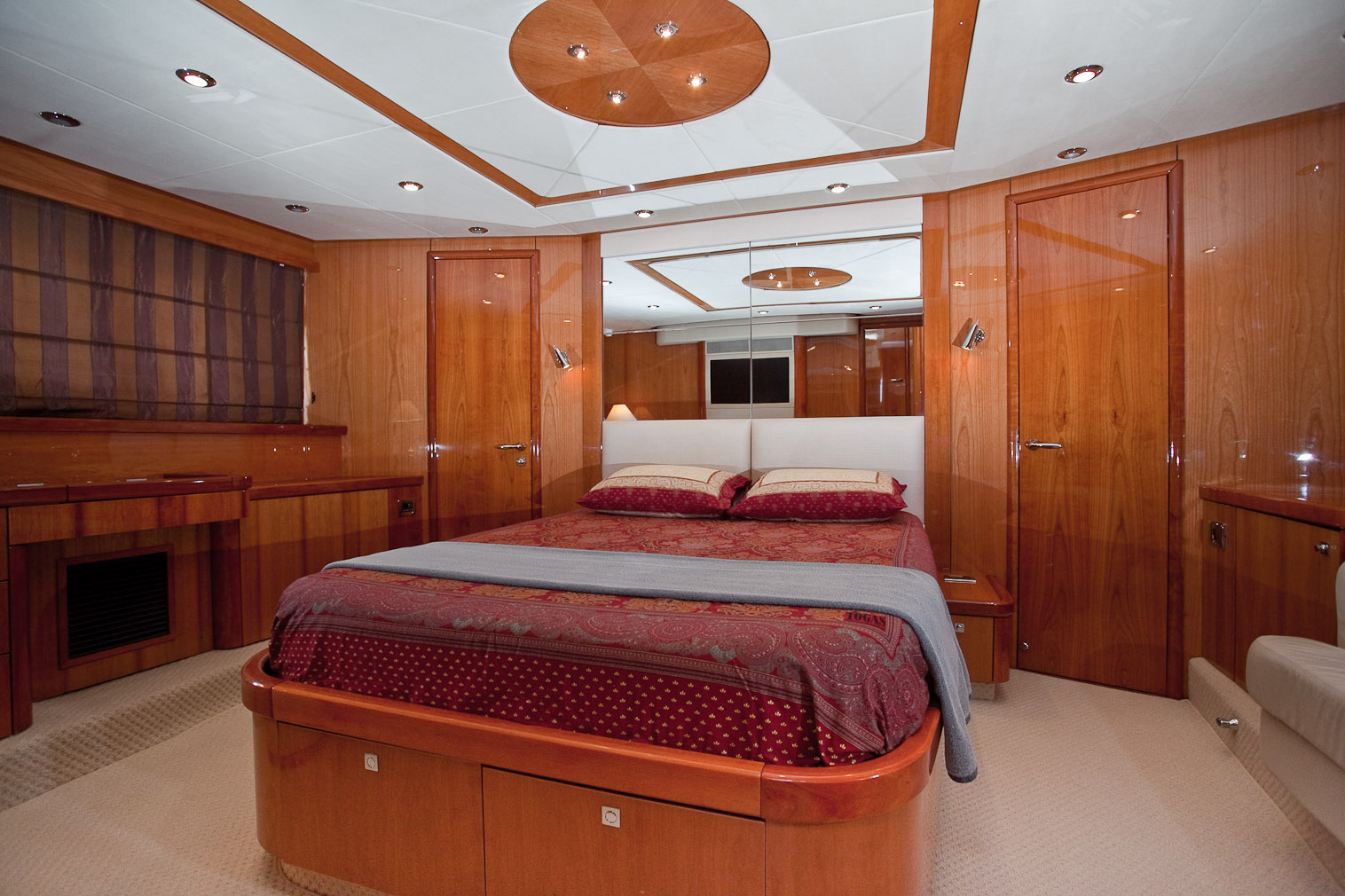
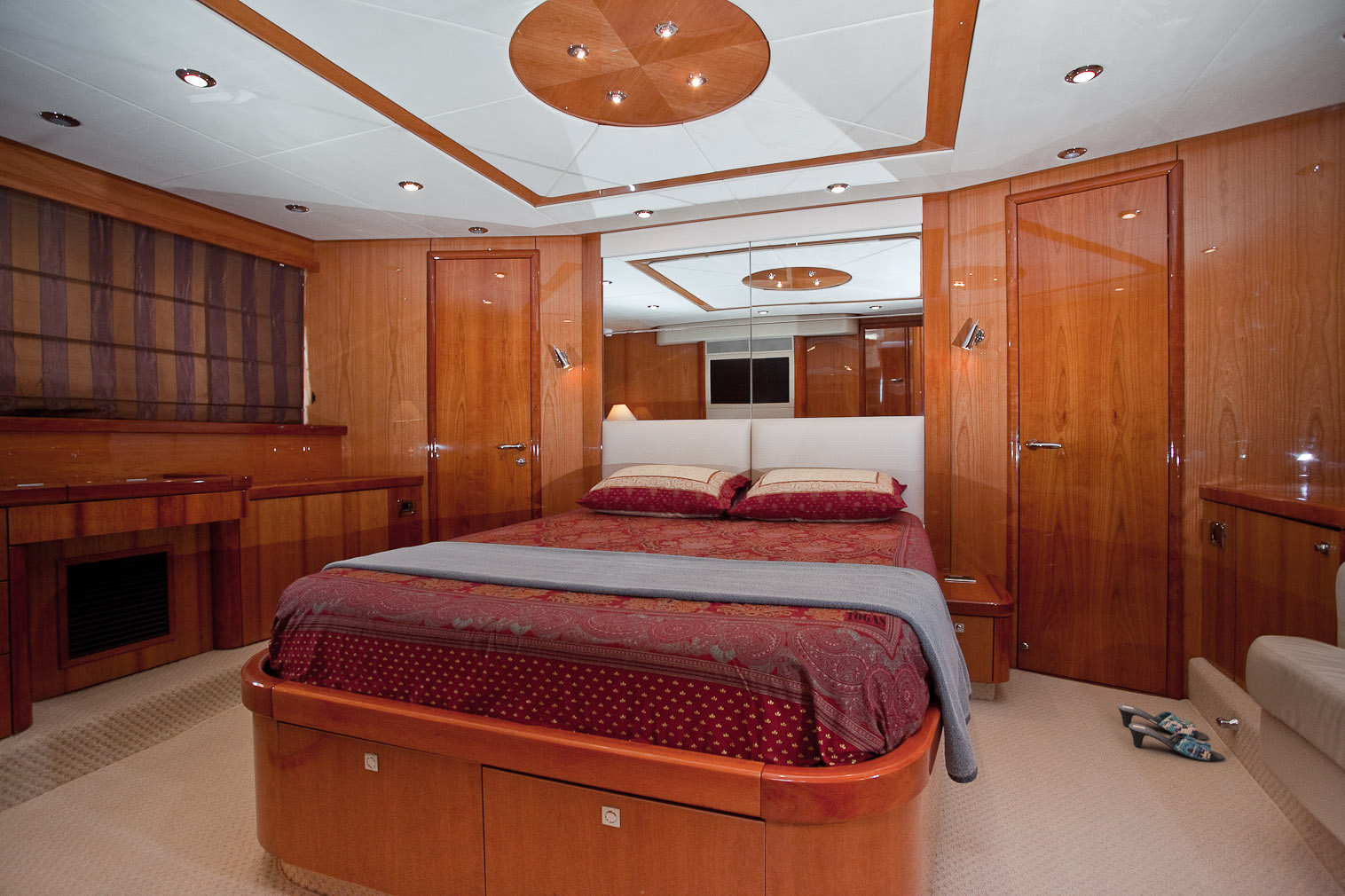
+ slippers [1117,703,1226,762]
